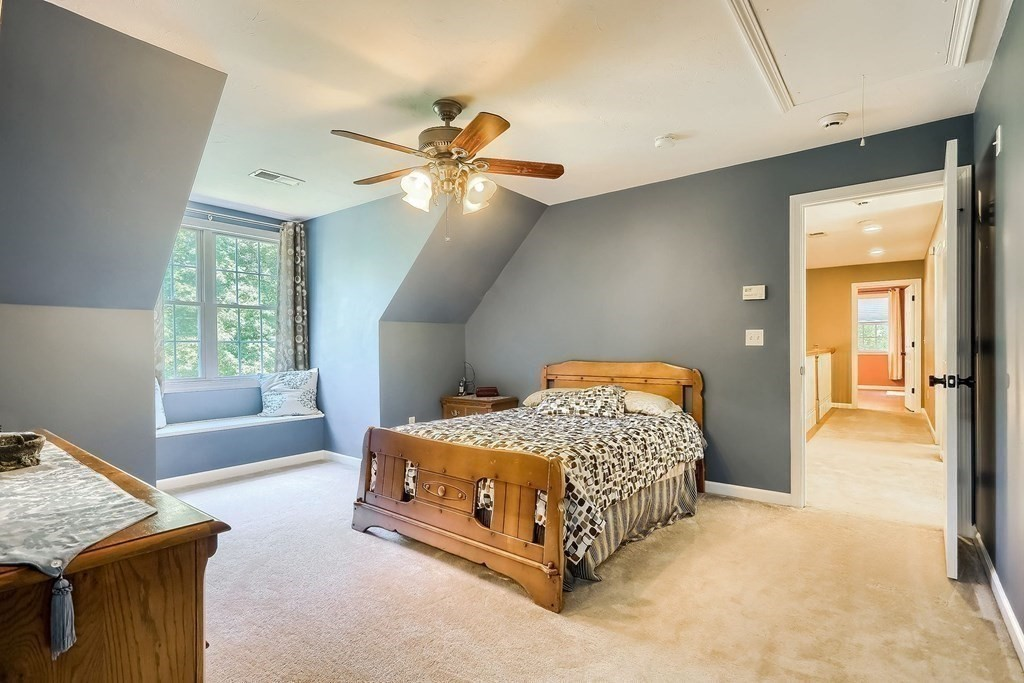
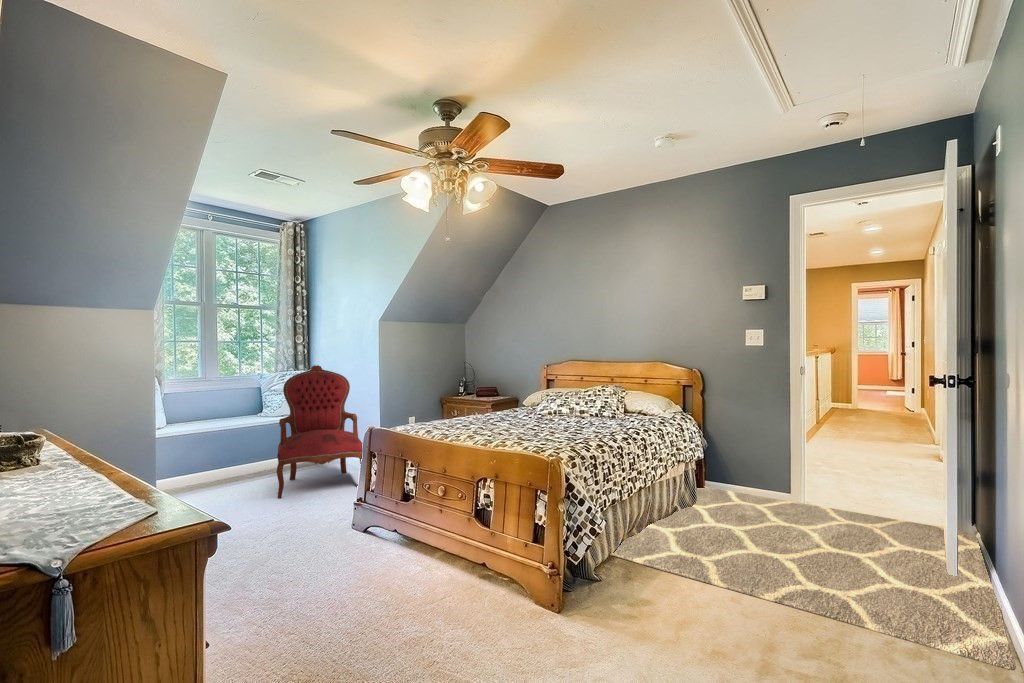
+ rug [610,486,1017,671]
+ armchair [276,364,363,499]
